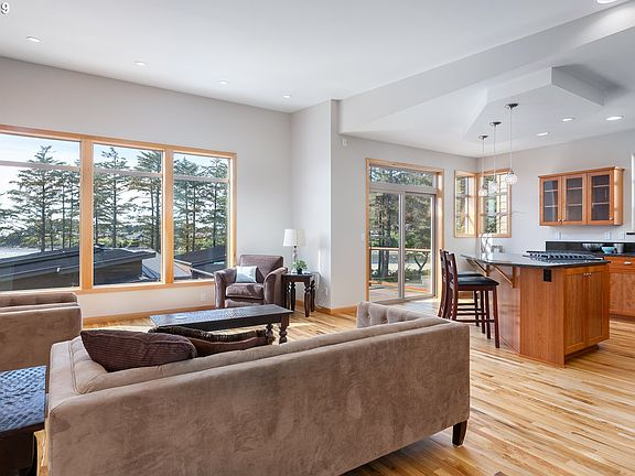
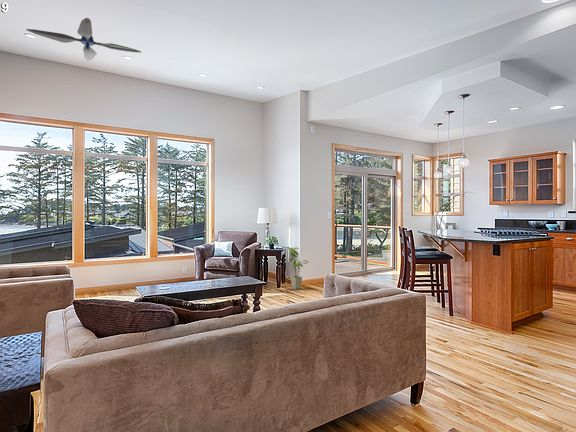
+ house plant [287,247,310,290]
+ ceiling fan [25,17,142,61]
